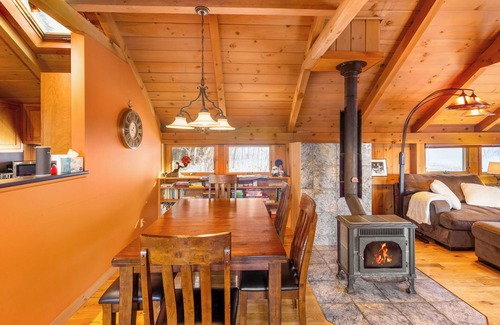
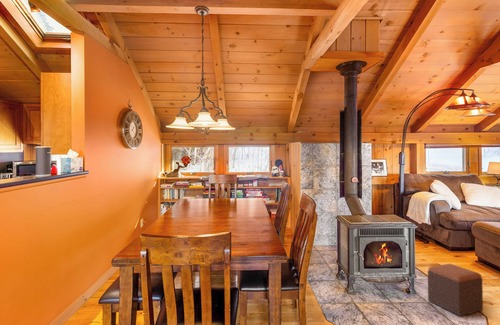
+ footstool [427,263,484,317]
